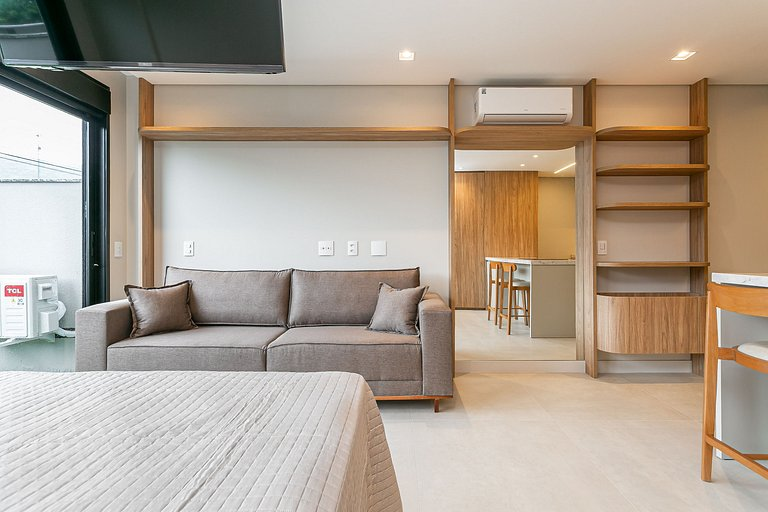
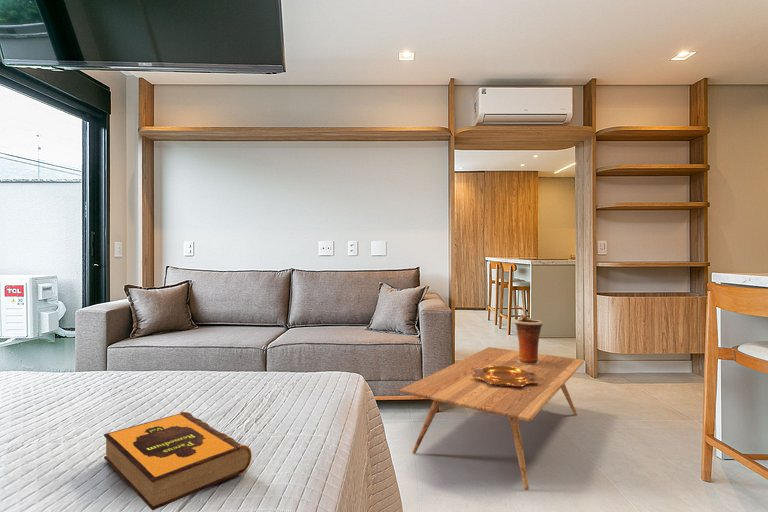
+ decorative bowl [472,366,539,386]
+ coffee table [399,346,585,491]
+ hardback book [103,411,253,511]
+ vase [514,313,544,364]
